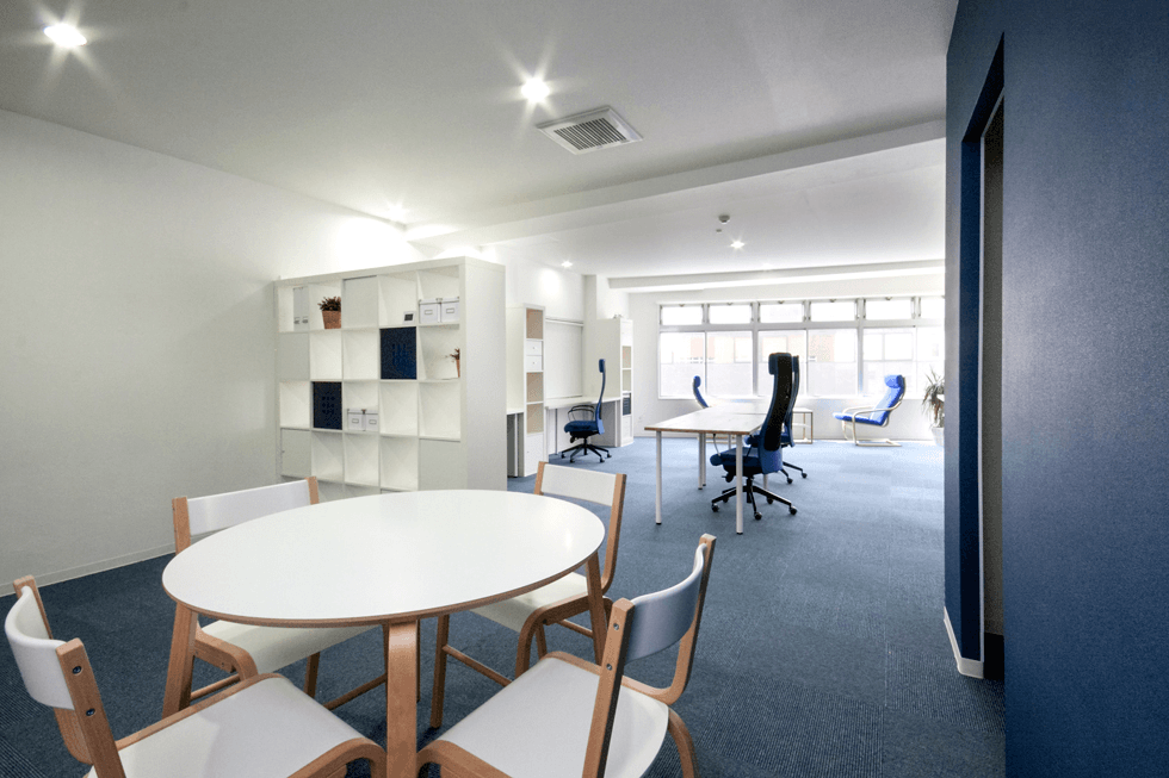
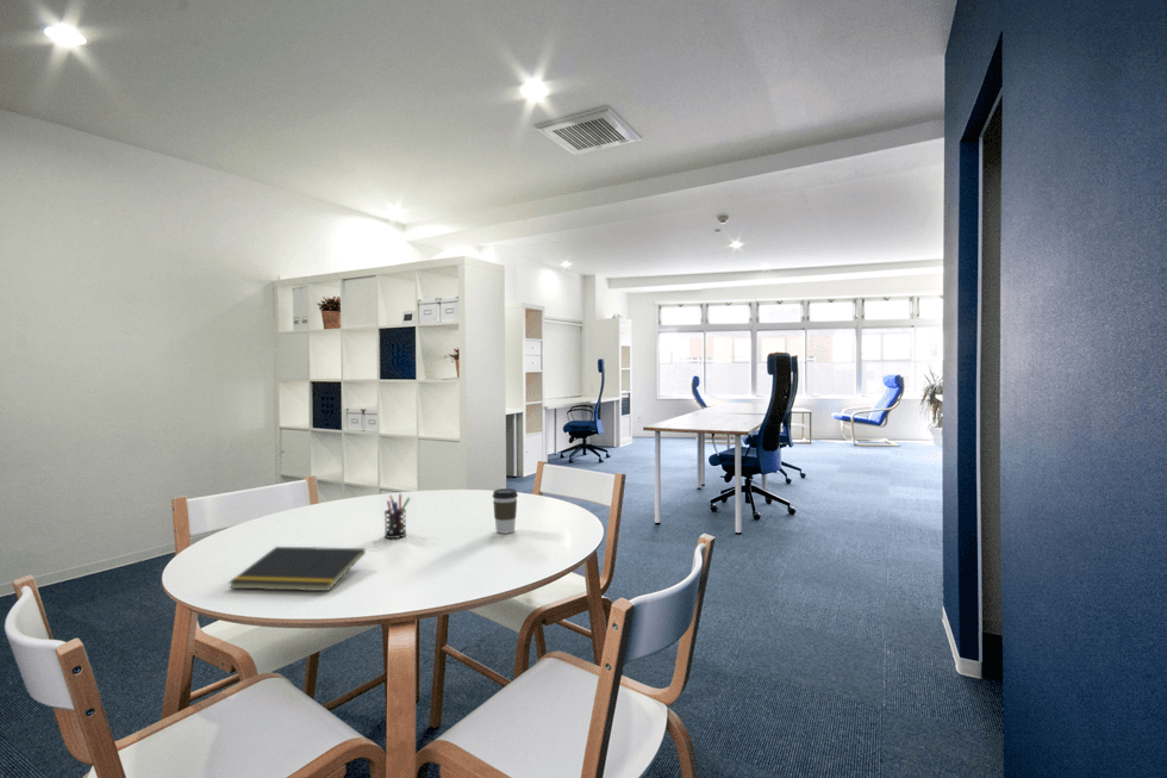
+ pen holder [383,493,412,540]
+ notepad [227,546,367,592]
+ coffee cup [492,487,519,534]
